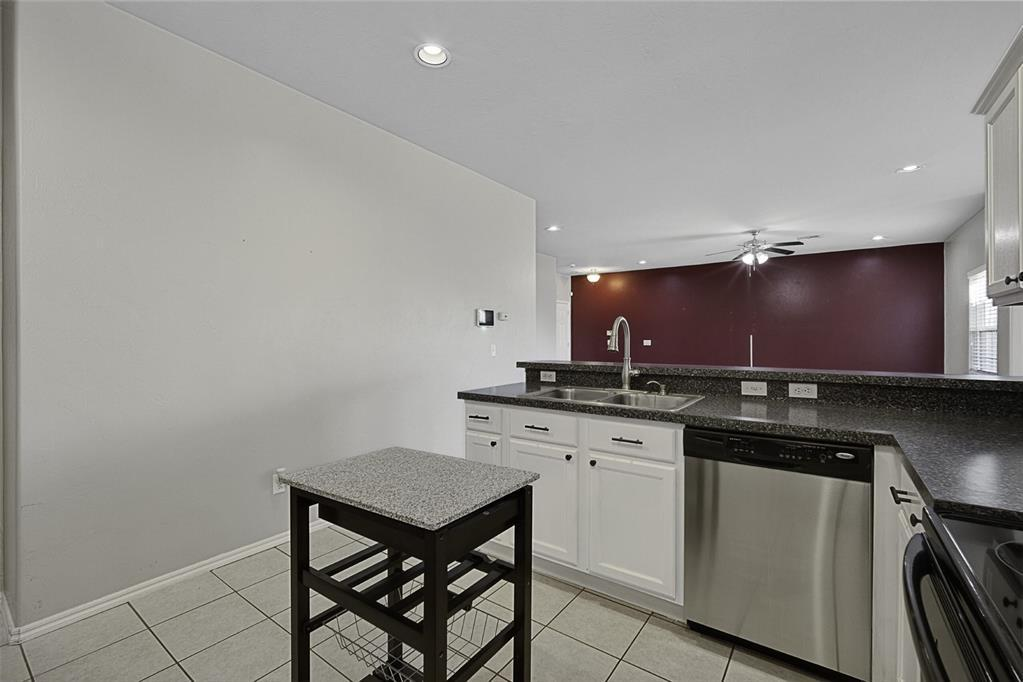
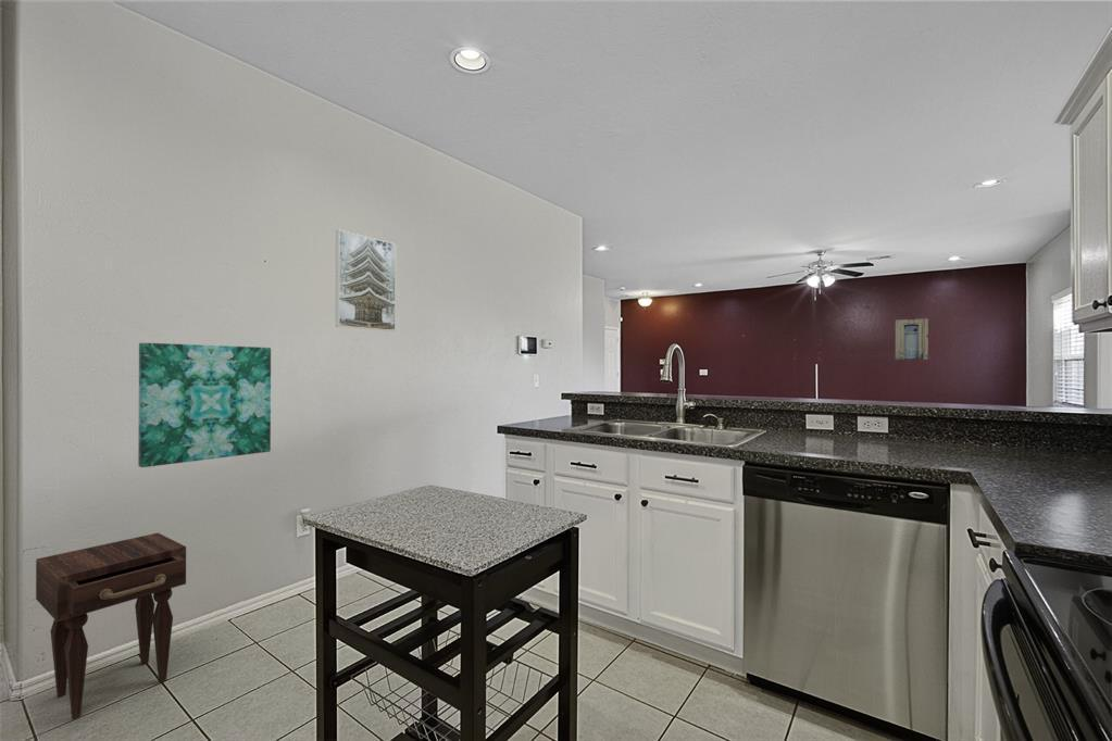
+ wall art [137,341,272,468]
+ nightstand [35,532,187,720]
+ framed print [335,229,397,332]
+ wall art [895,317,929,361]
